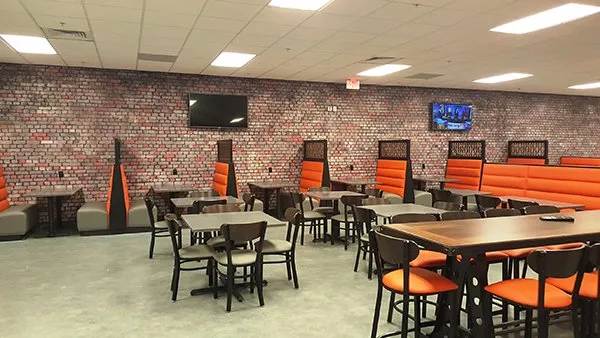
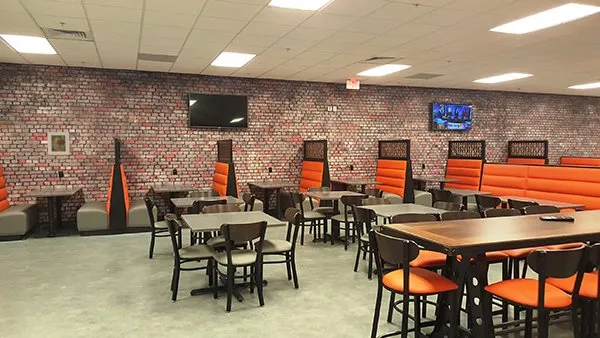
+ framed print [46,131,71,156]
